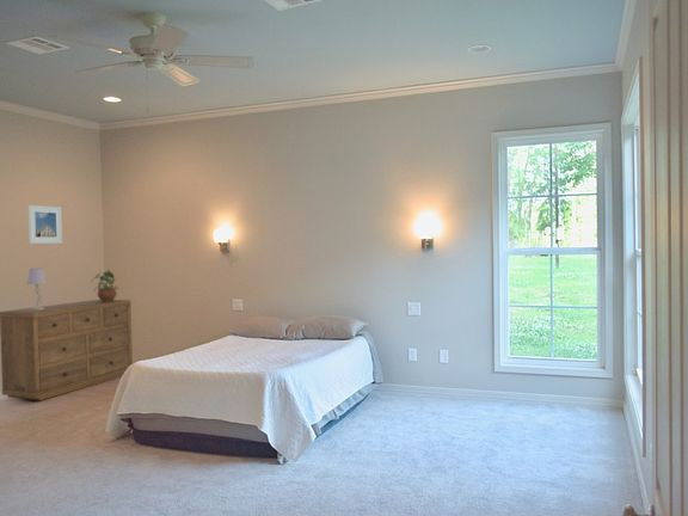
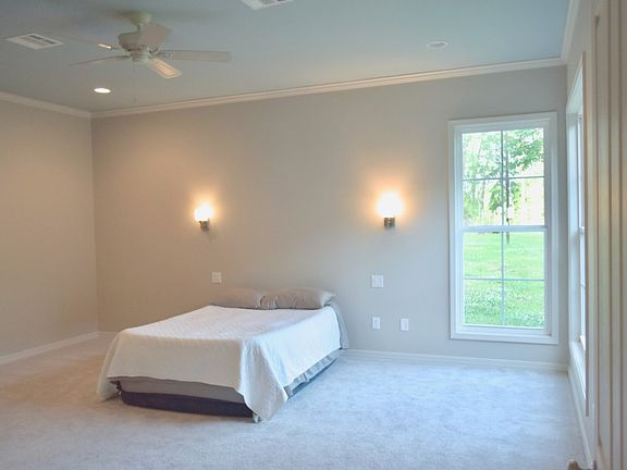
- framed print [26,204,63,245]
- dresser [0,299,134,401]
- potted plant [91,269,119,301]
- table lamp [26,268,48,311]
